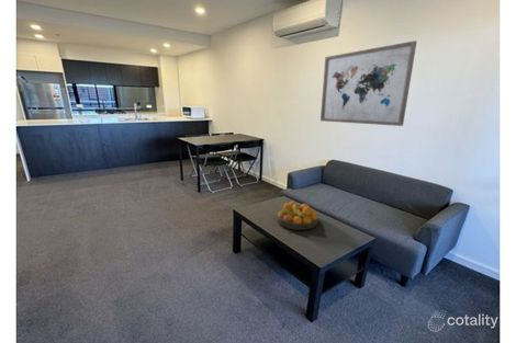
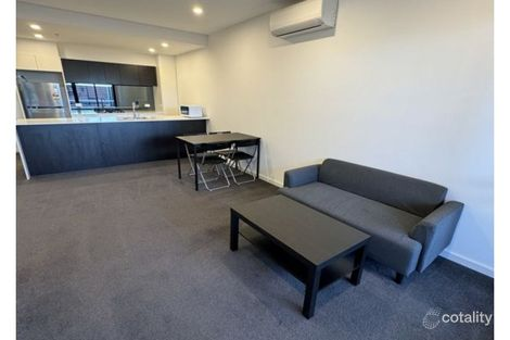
- fruit bowl [276,201,319,231]
- wall art [319,39,418,127]
